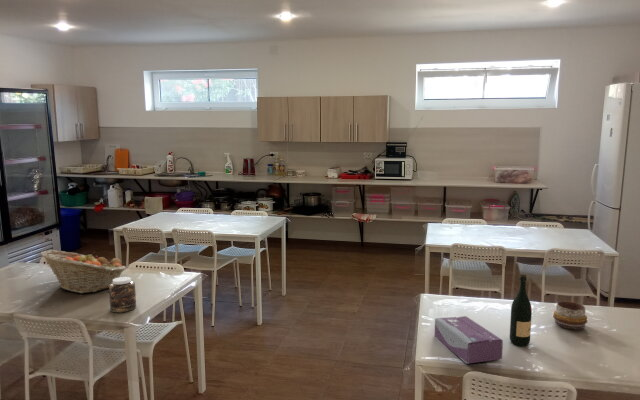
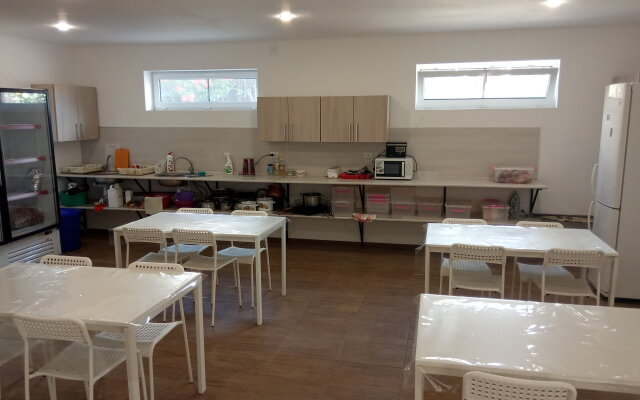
- fruit basket [40,249,127,294]
- wine bottle [509,273,533,347]
- jar [108,276,137,313]
- tissue box [434,315,504,365]
- decorative bowl [552,300,588,330]
